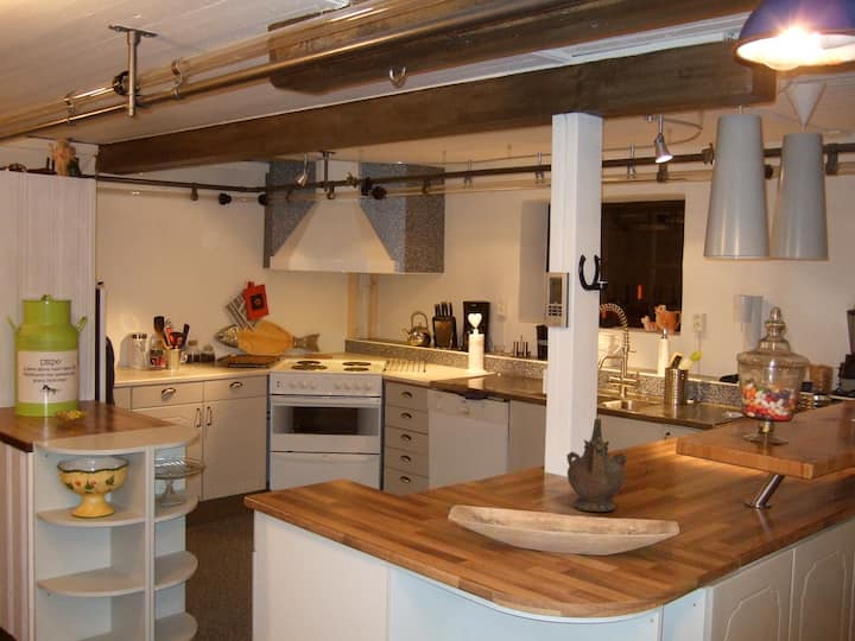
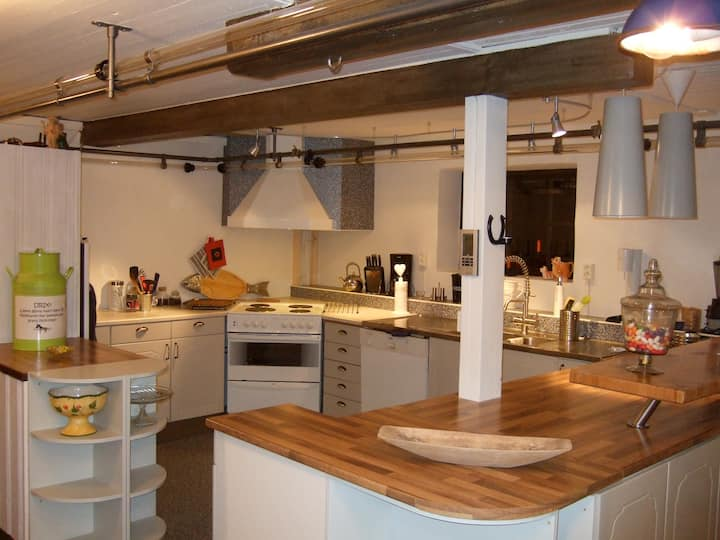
- ceremonial vessel [565,418,628,513]
